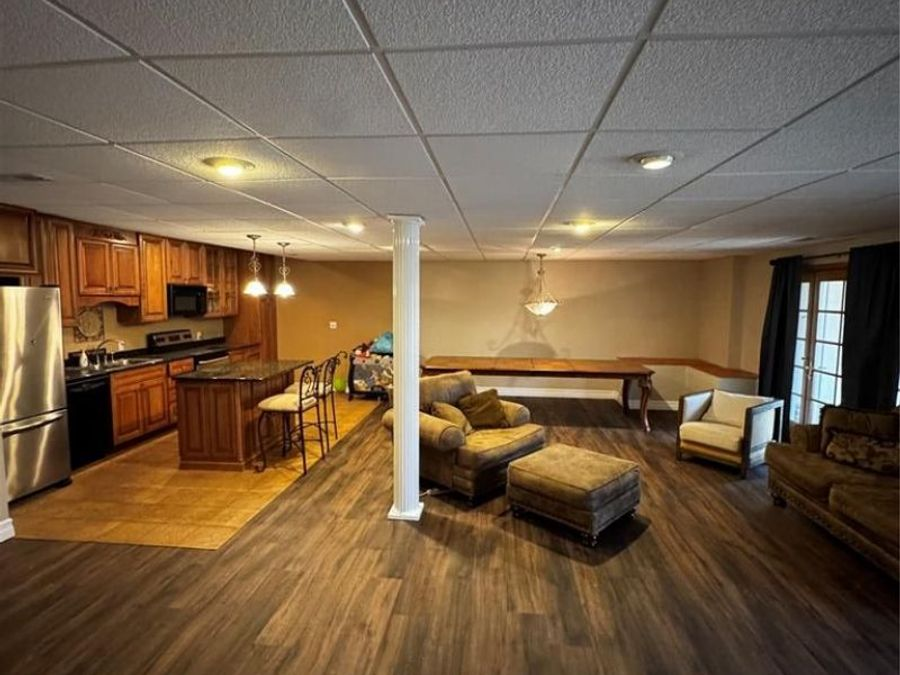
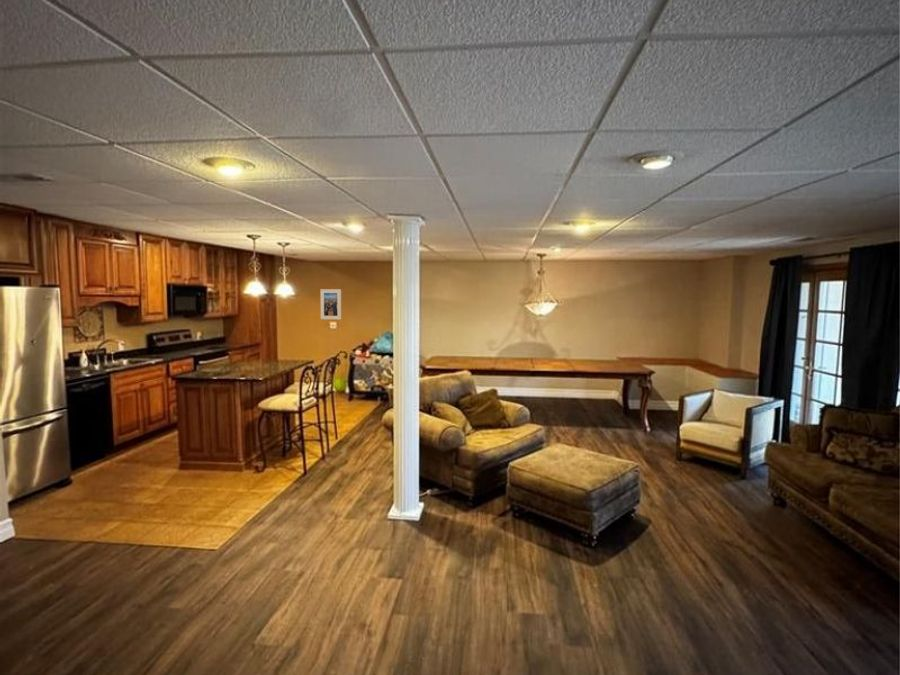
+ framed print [319,288,342,321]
